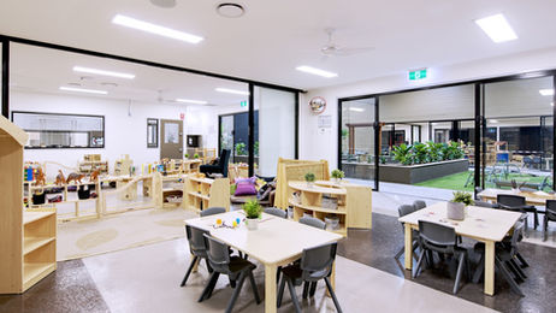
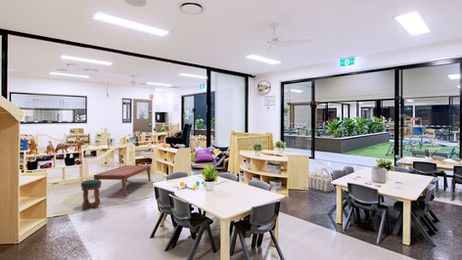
+ stool [80,178,102,210]
+ coffee table [93,164,152,198]
+ basket [308,167,335,193]
